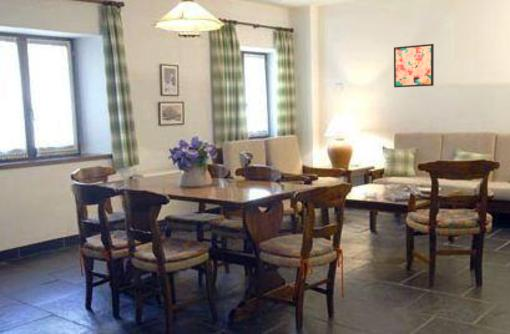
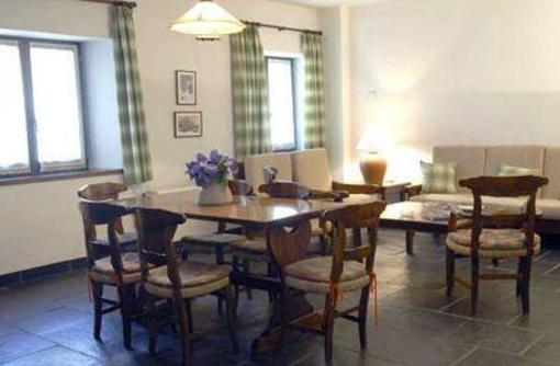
- wall art [393,43,435,88]
